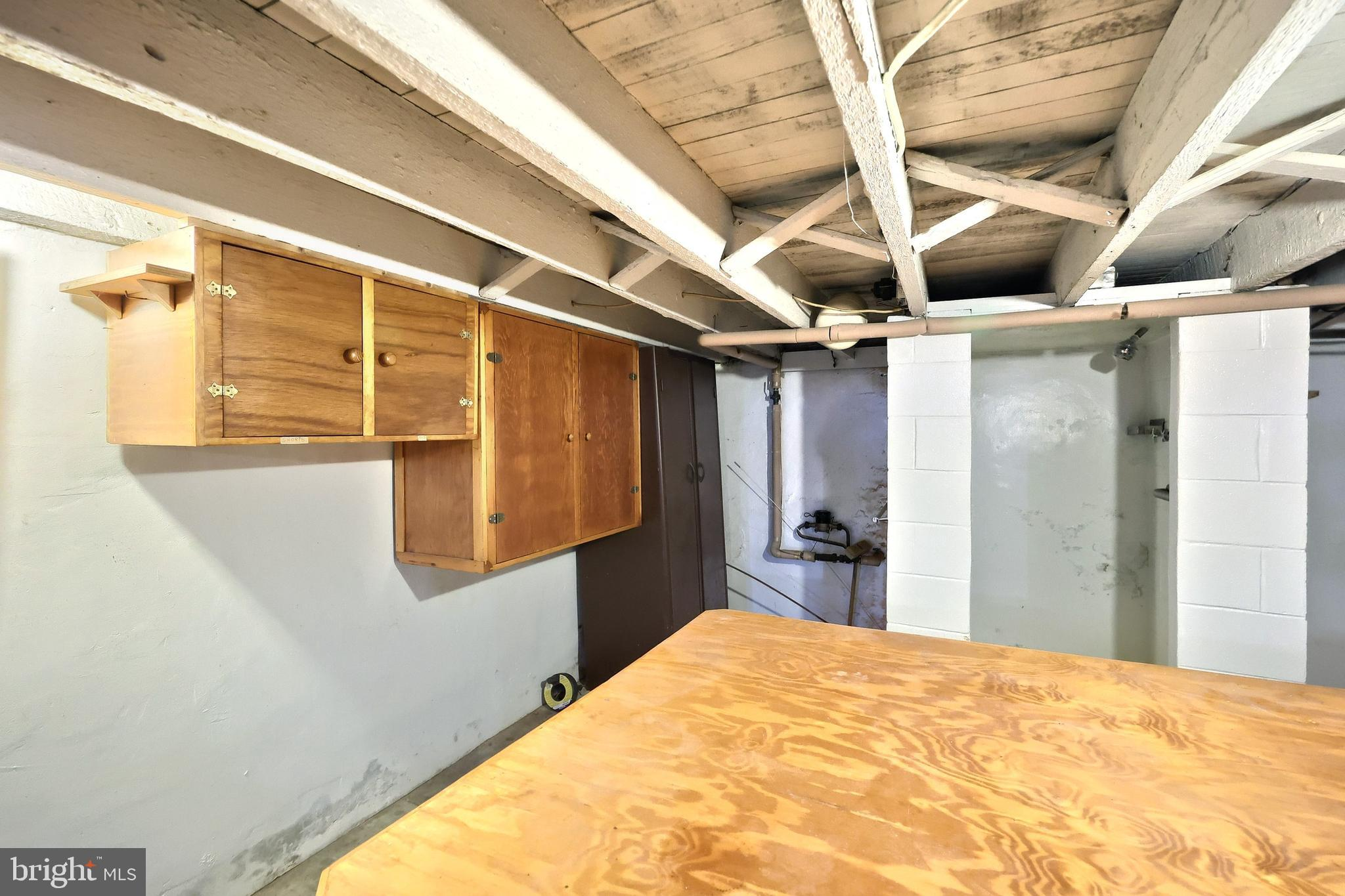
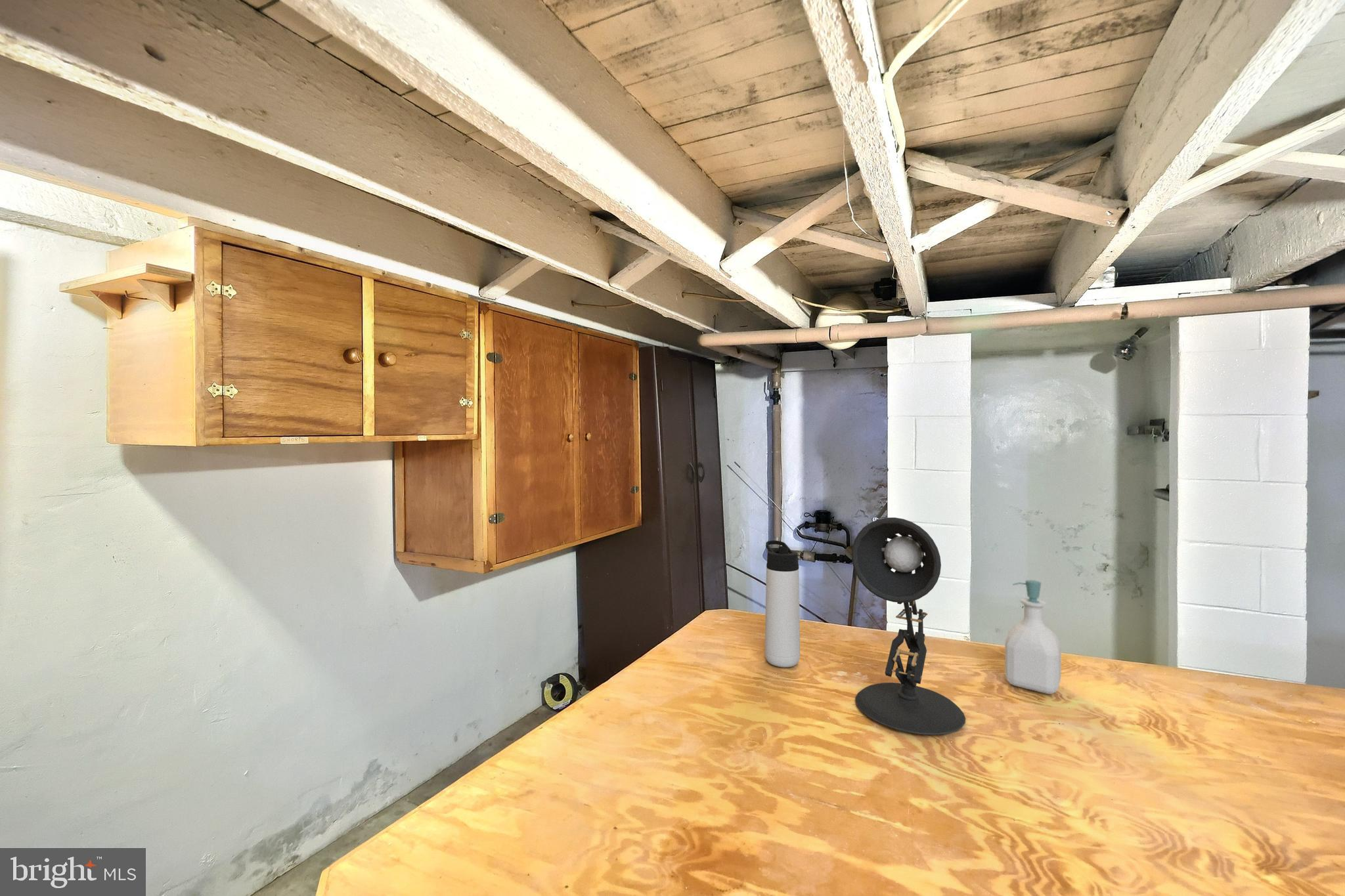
+ soap bottle [1004,580,1062,694]
+ desk lamp [851,517,966,736]
+ thermos bottle [764,540,801,668]
